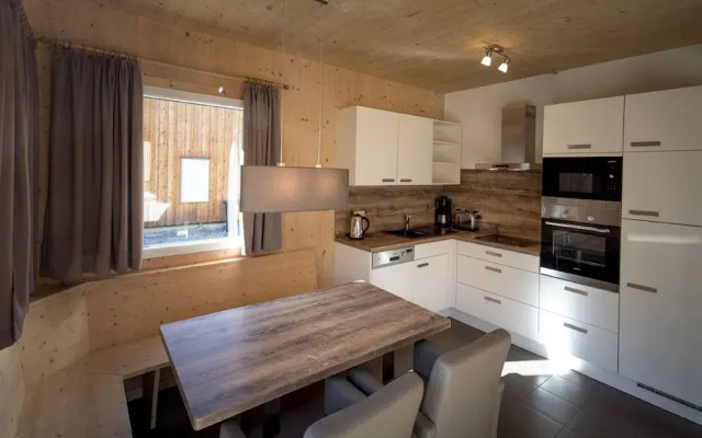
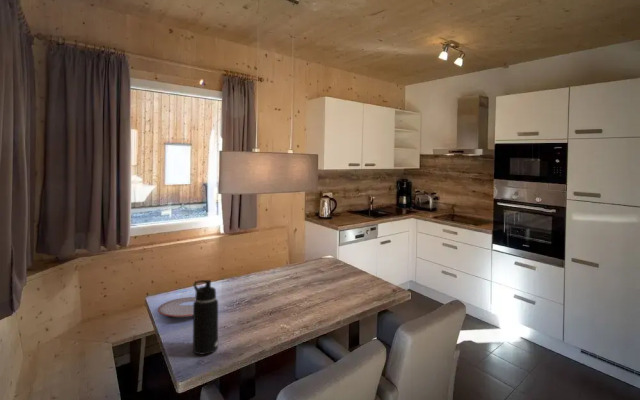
+ water bottle [192,279,219,356]
+ plate [157,296,195,318]
